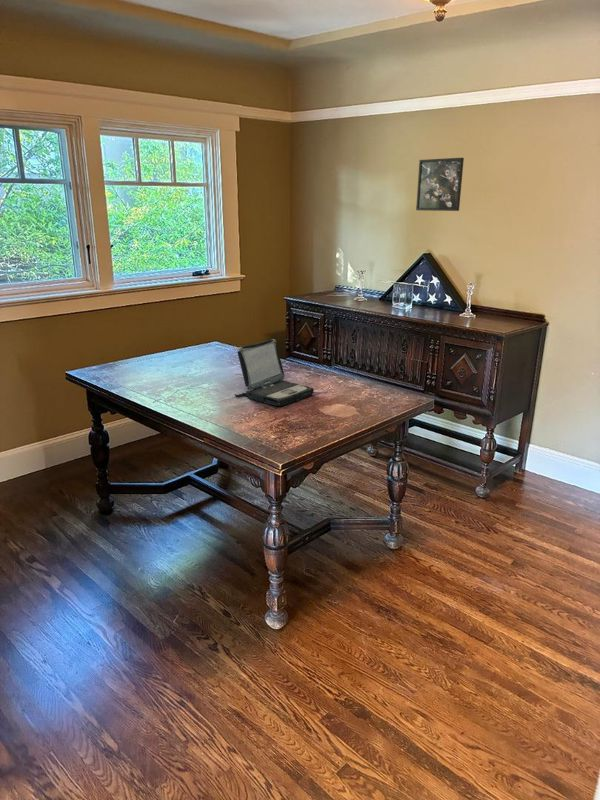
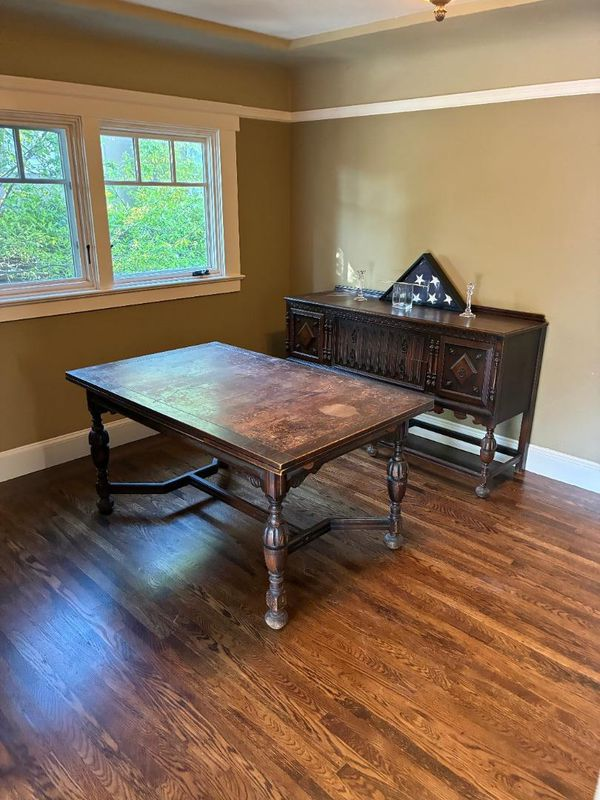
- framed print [415,157,465,212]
- laptop [234,338,315,407]
